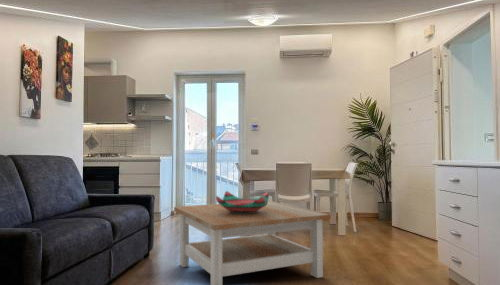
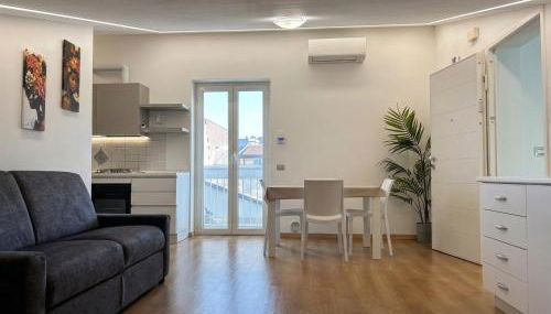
- coffee table [173,200,332,285]
- decorative bowl [215,190,270,214]
